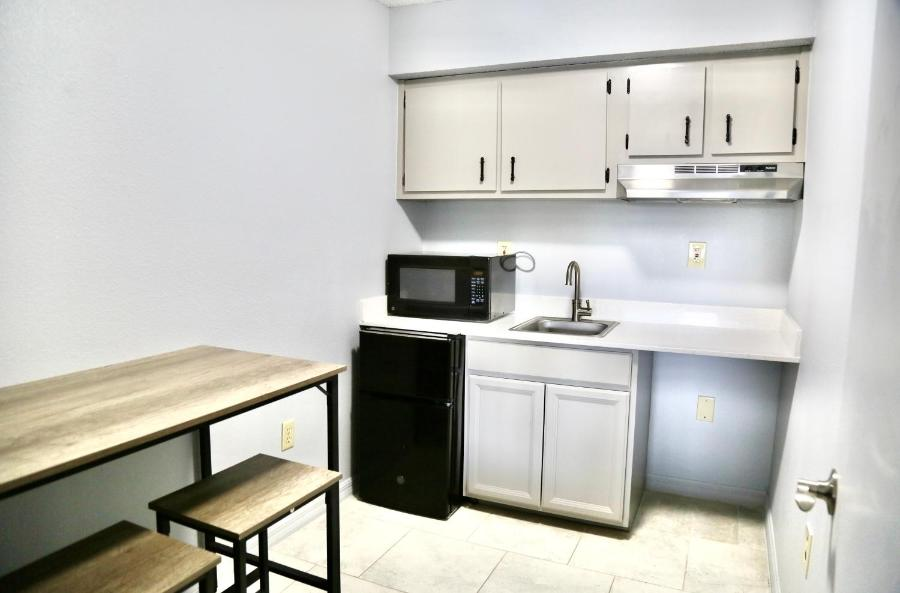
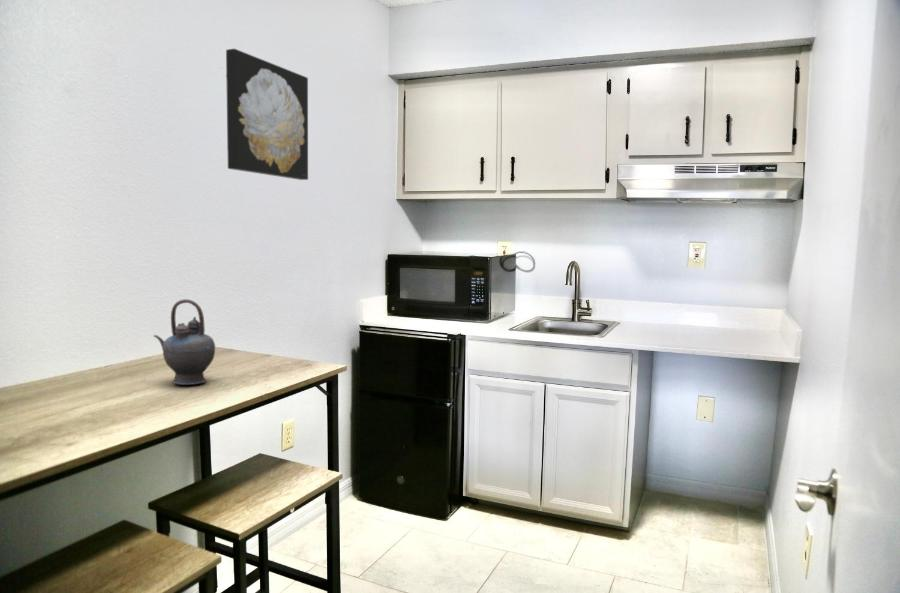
+ teapot [153,298,216,386]
+ wall art [225,48,309,181]
